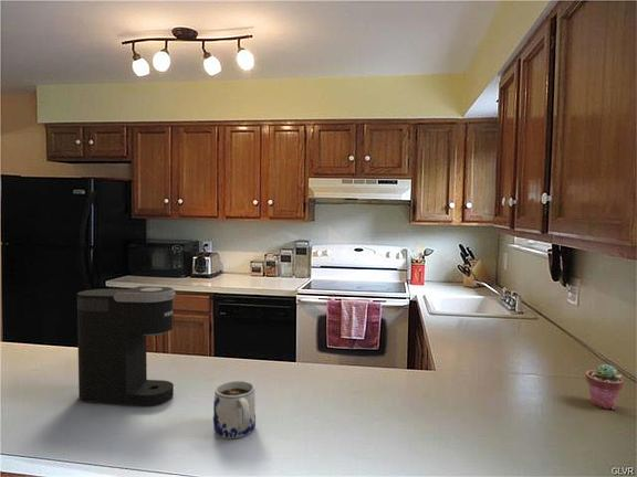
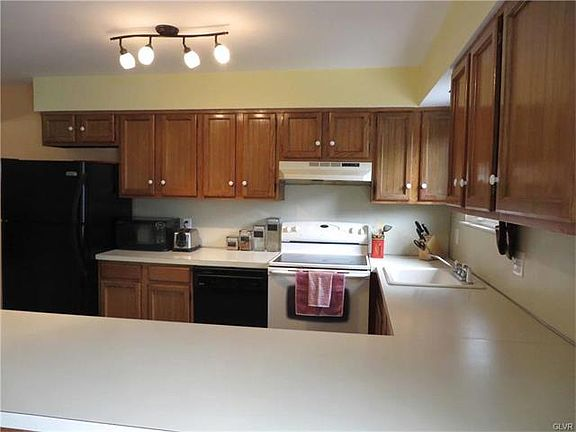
- mug [212,380,257,439]
- potted succulent [585,363,625,410]
- coffee maker [76,285,177,406]
